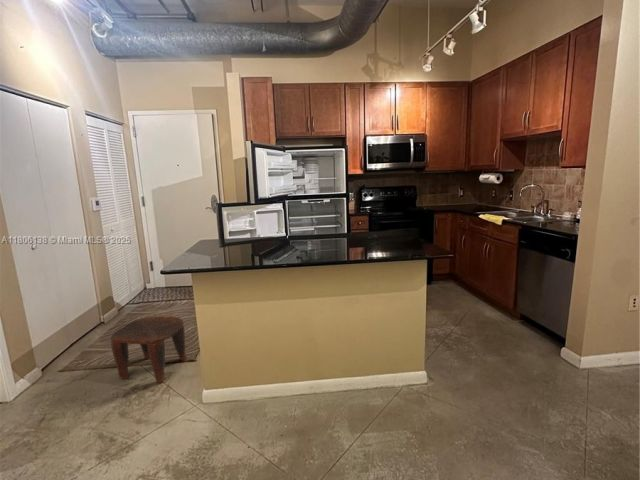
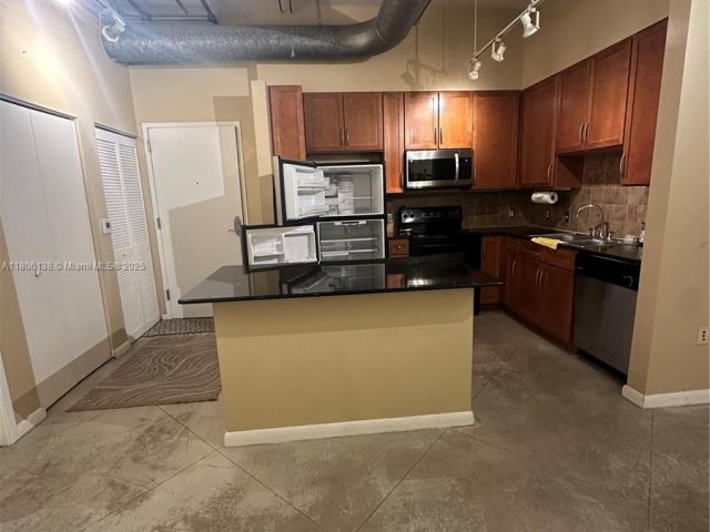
- stool [110,316,187,384]
